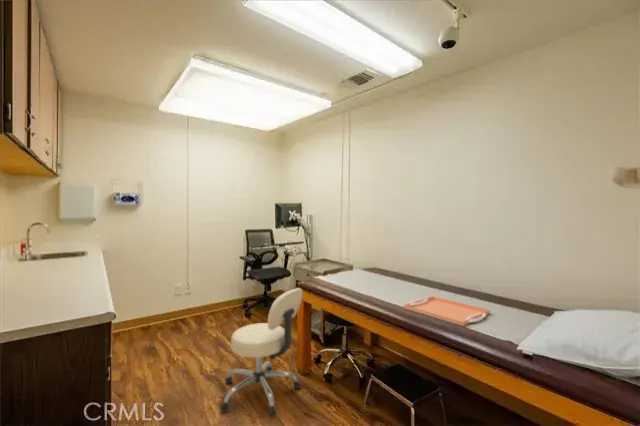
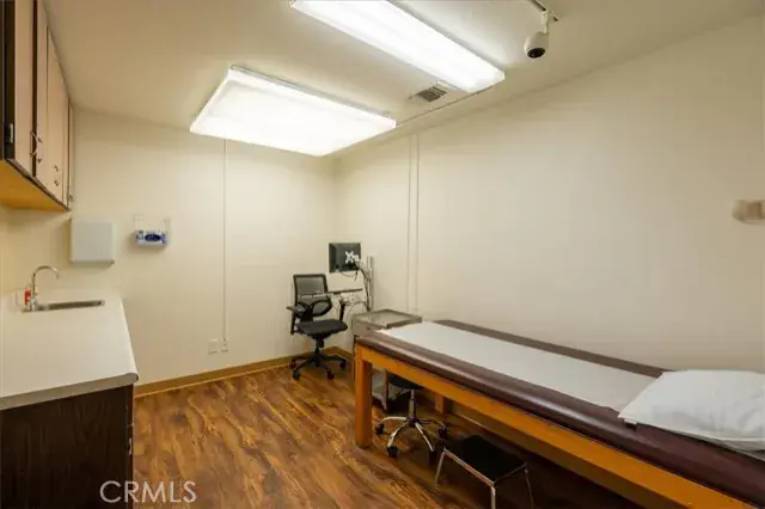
- serving tray [402,295,491,327]
- chair [219,287,304,417]
